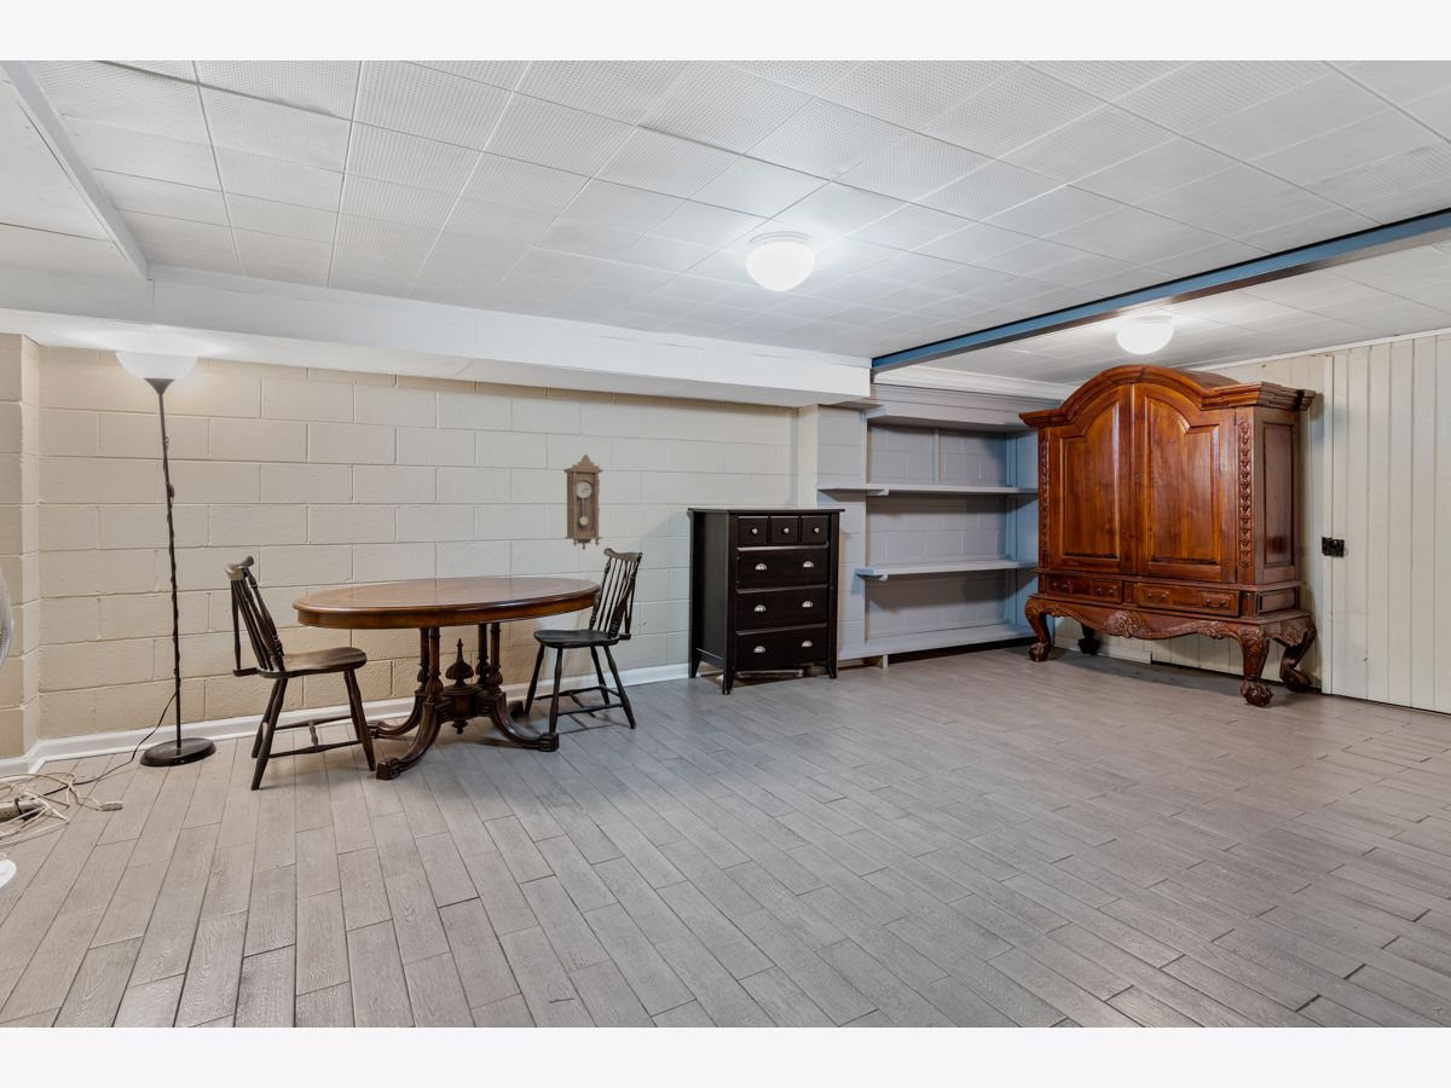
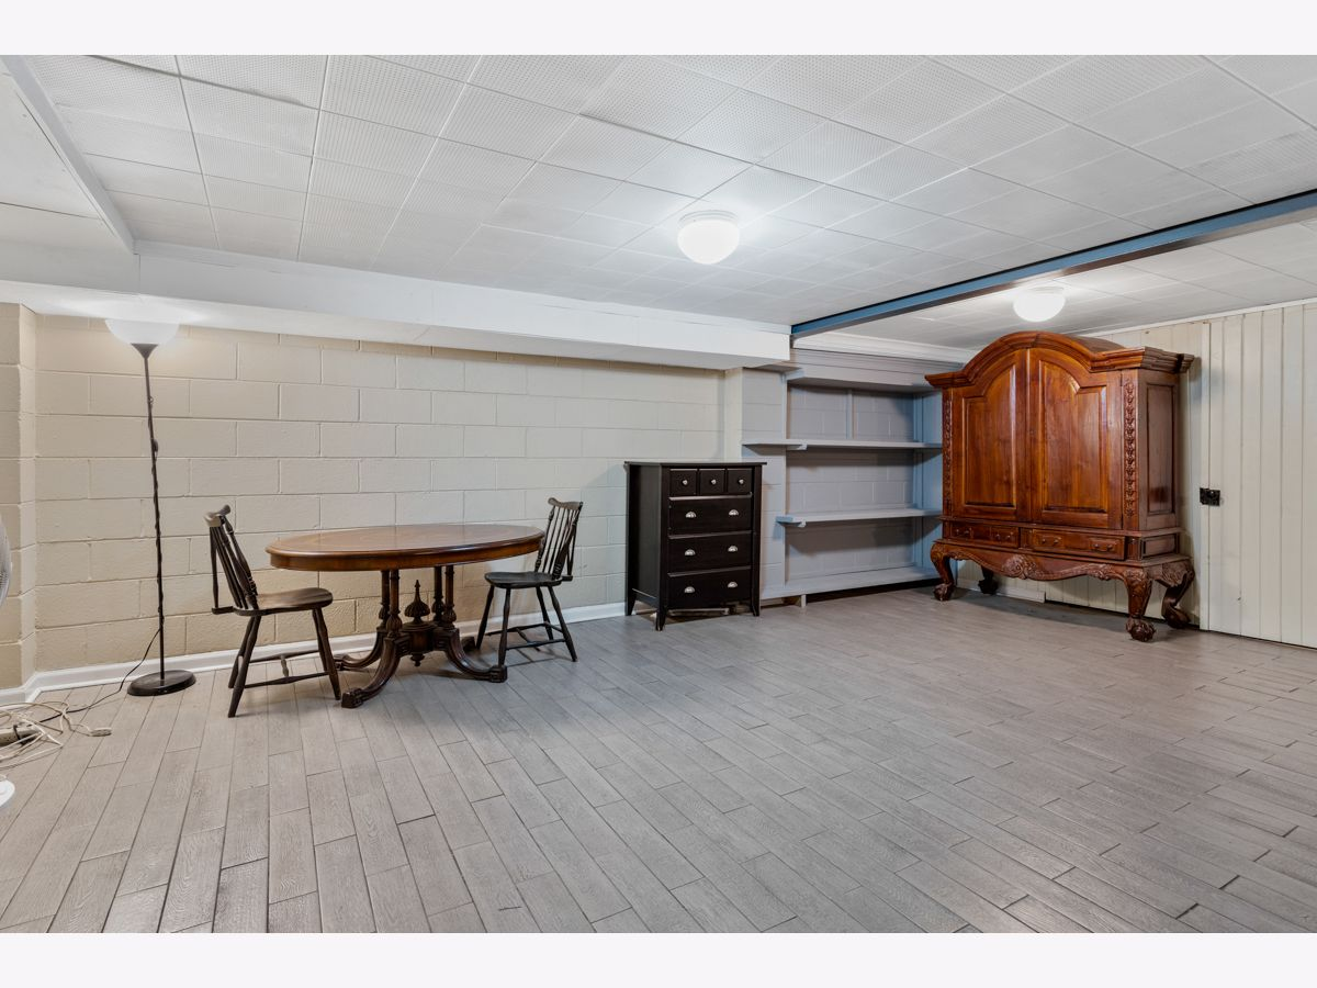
- pendulum clock [562,453,605,551]
